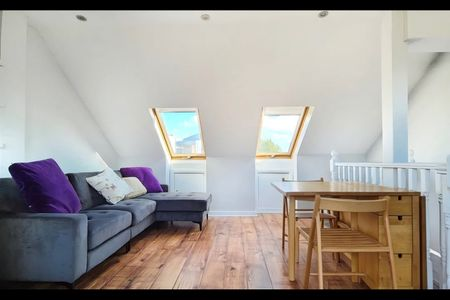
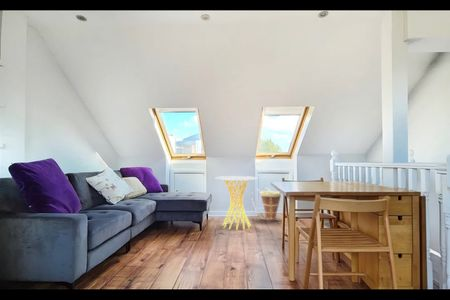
+ basket [251,186,282,222]
+ side table [214,175,259,231]
